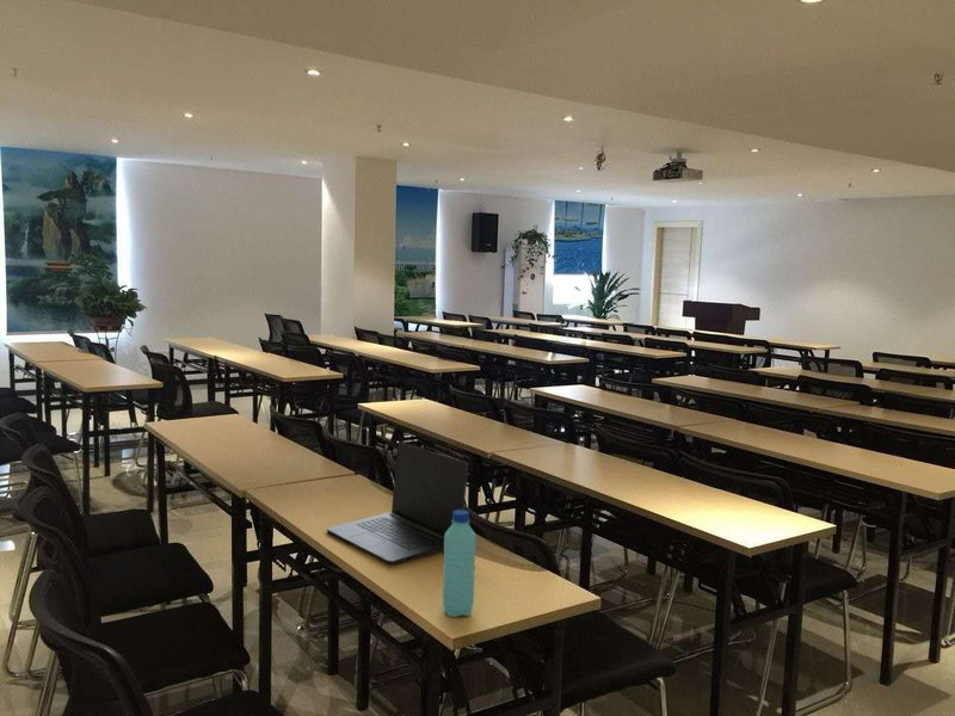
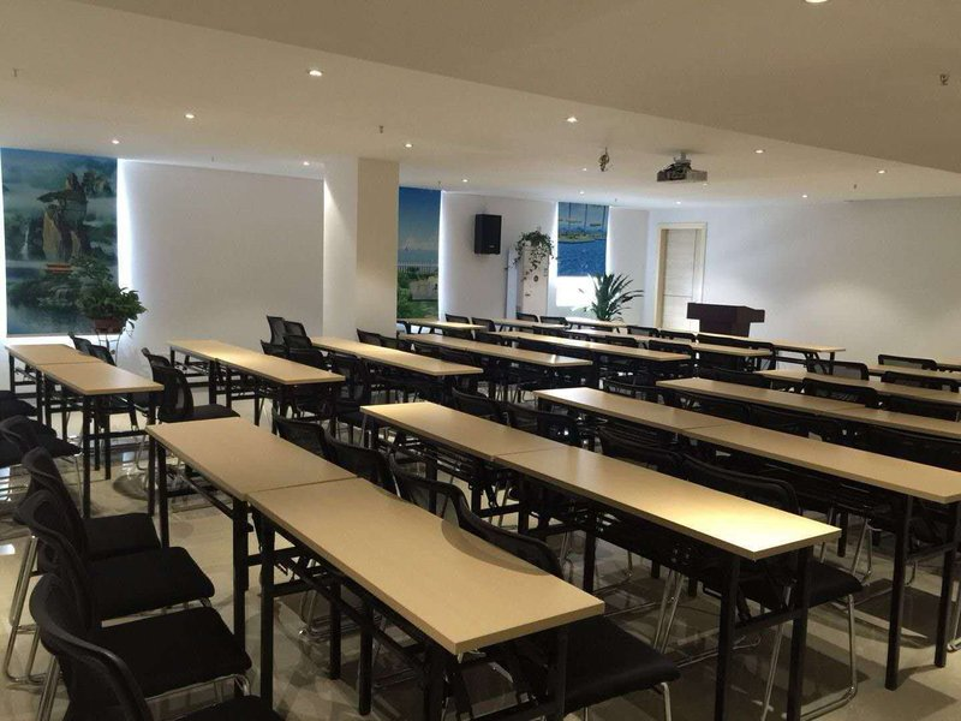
- laptop [326,440,469,566]
- water bottle [442,510,478,618]
